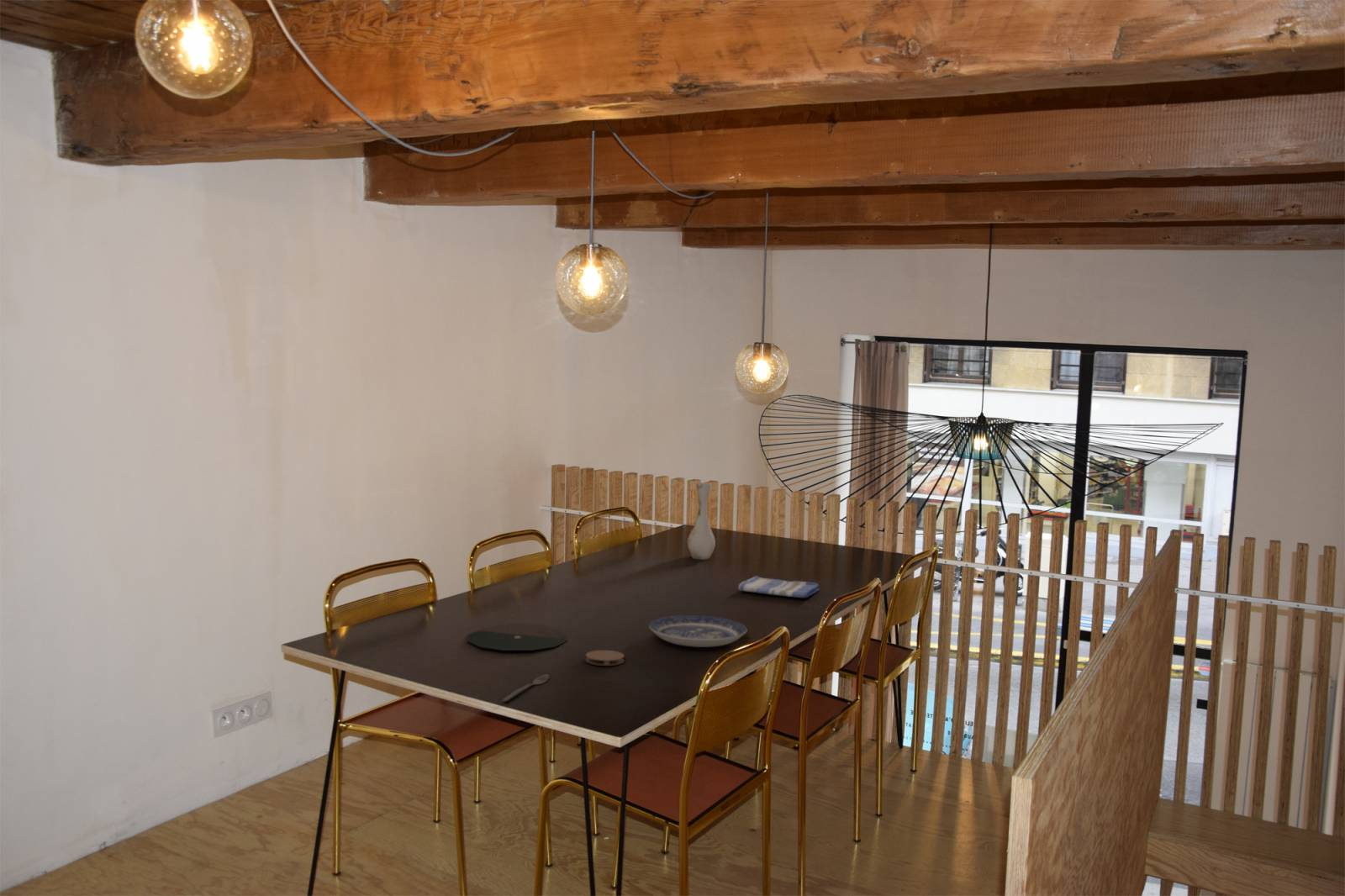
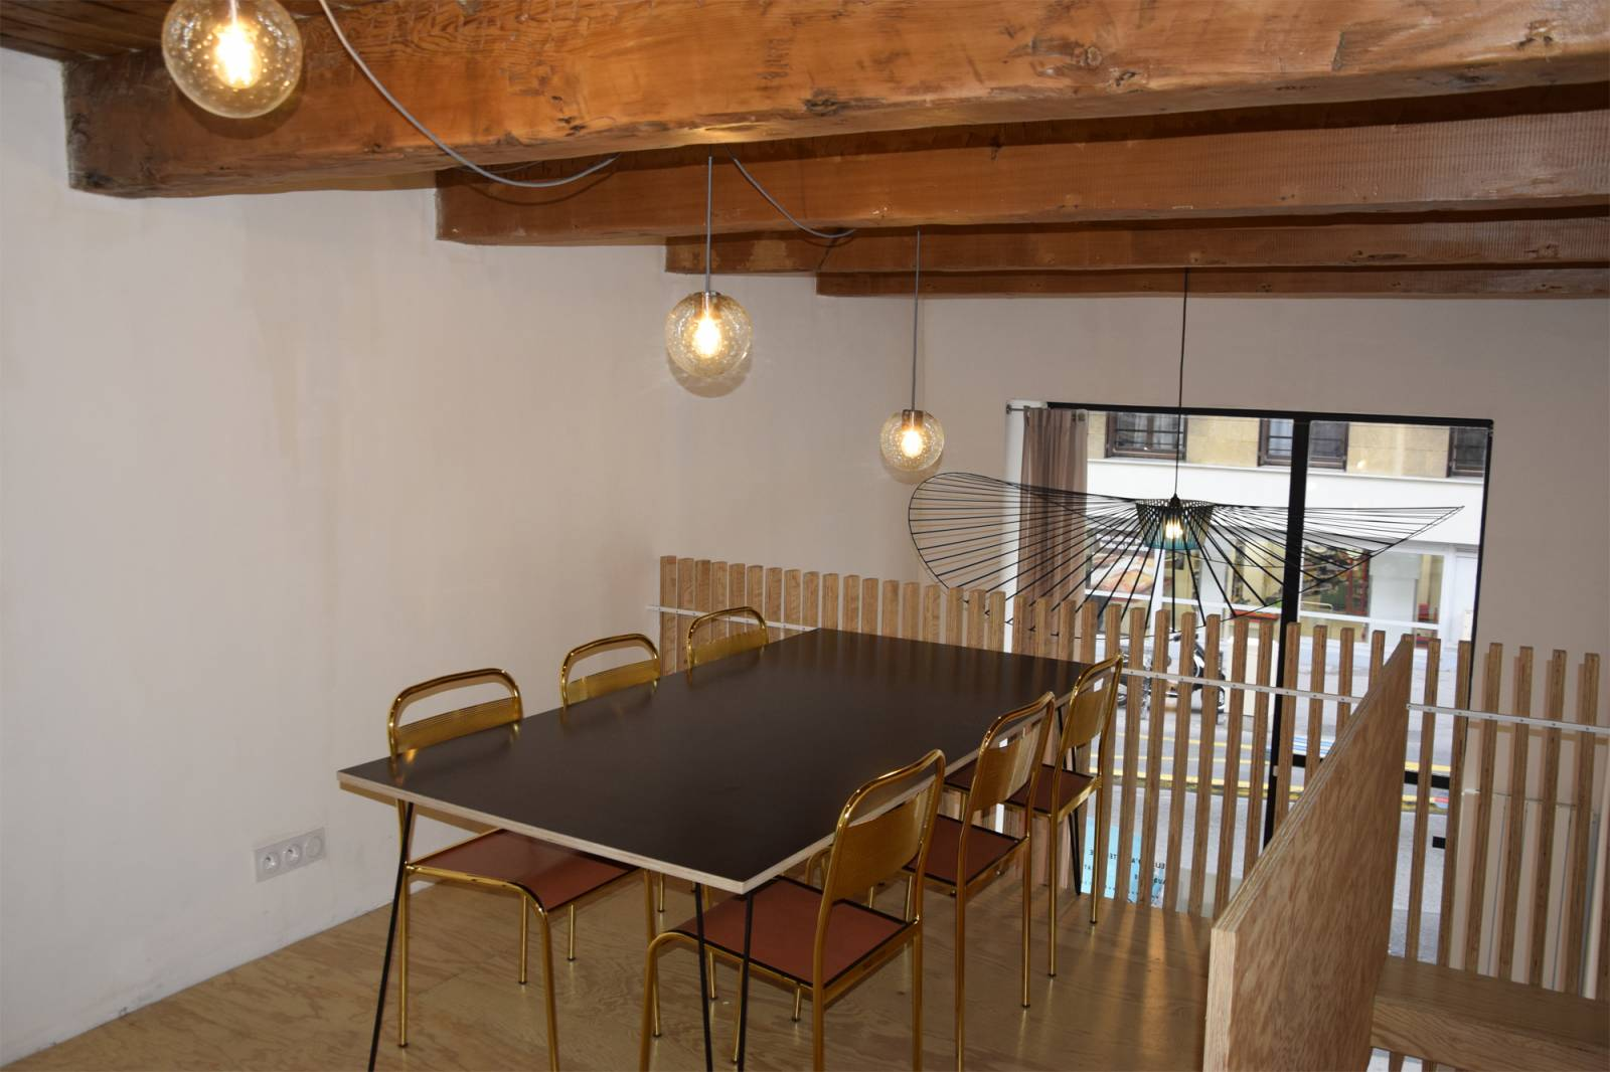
- coaster [585,650,625,667]
- vase [687,482,716,561]
- plate [466,630,568,651]
- spoon [502,673,550,702]
- dish towel [737,575,820,598]
- plate [648,614,747,648]
